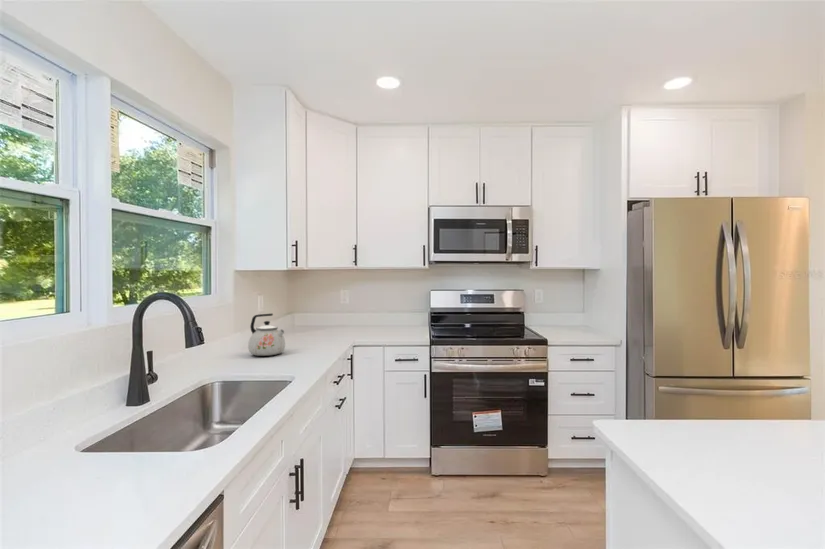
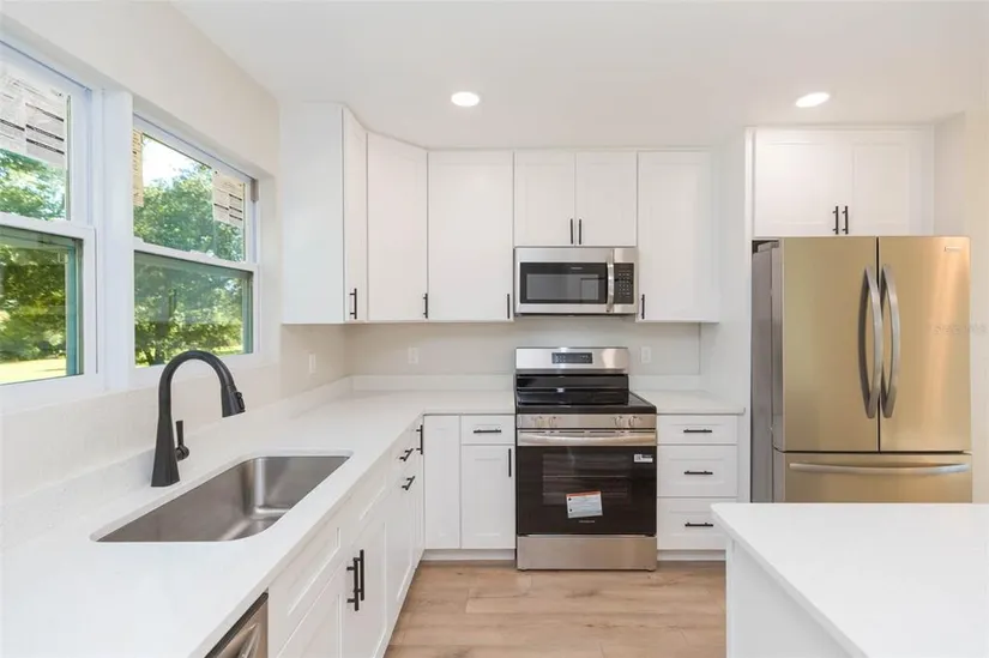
- kettle [247,313,286,357]
